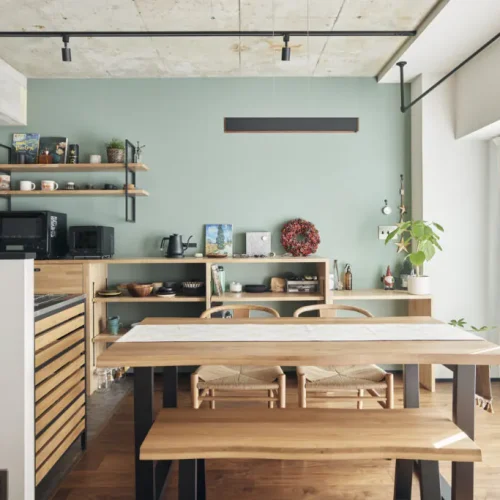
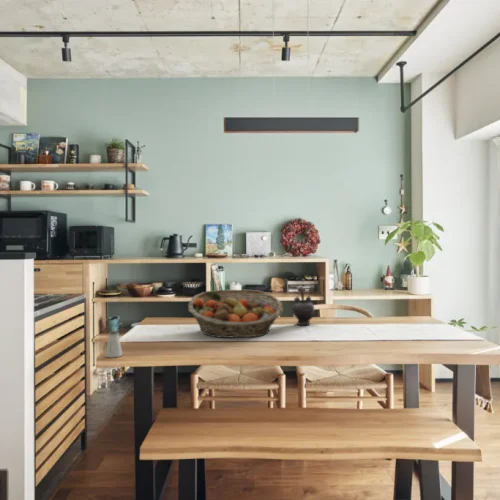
+ saltshaker [104,330,123,358]
+ teapot [292,286,315,326]
+ fruit basket [187,289,284,339]
